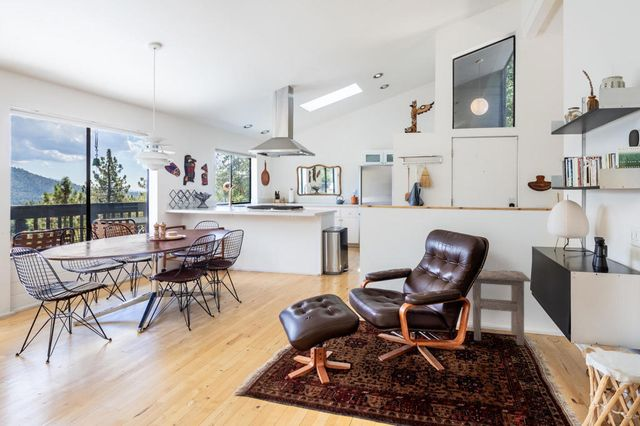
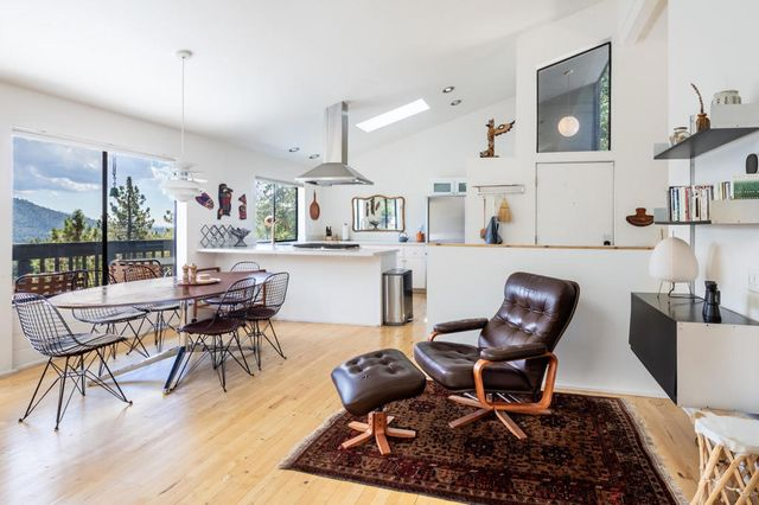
- side table [471,269,533,346]
